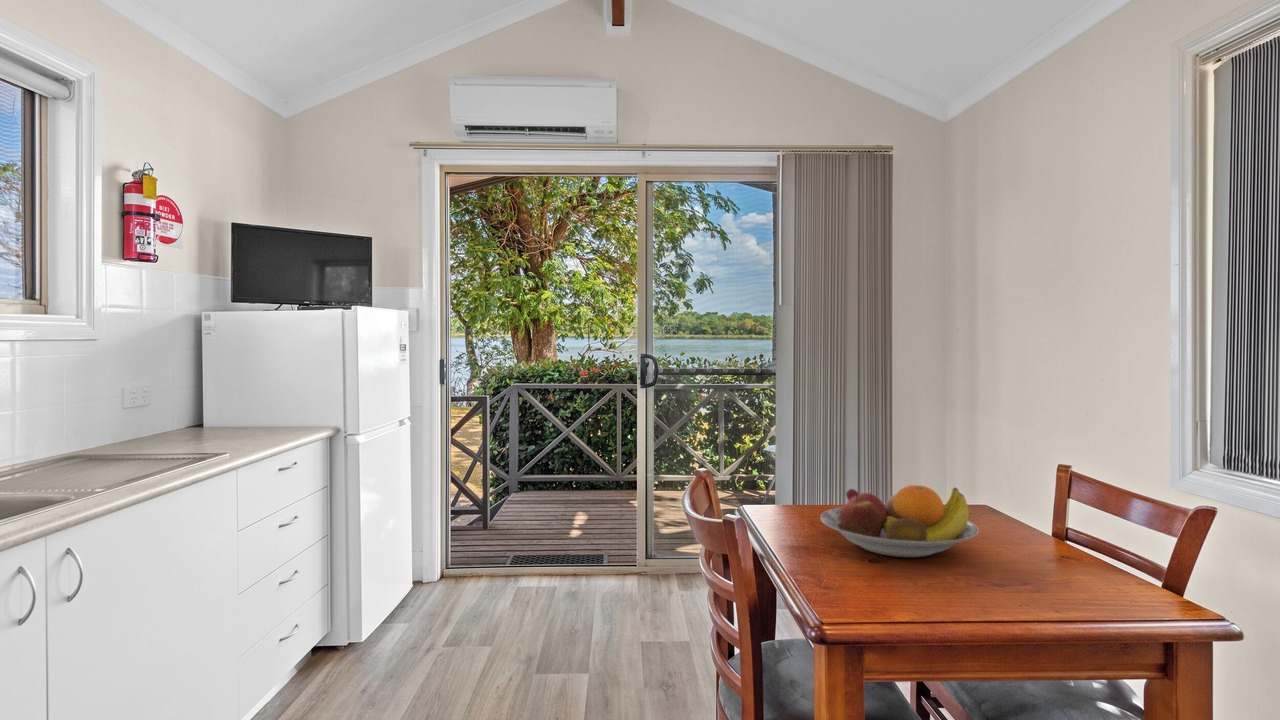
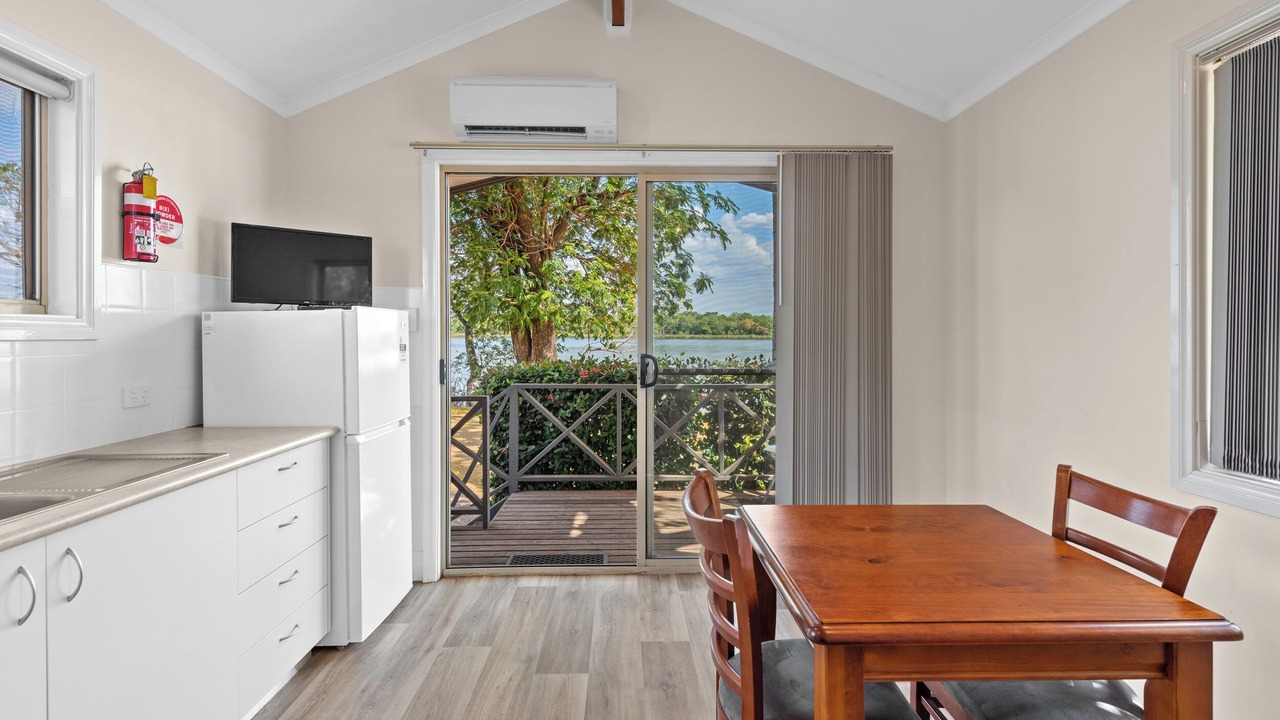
- fruit bowl [820,484,980,558]
